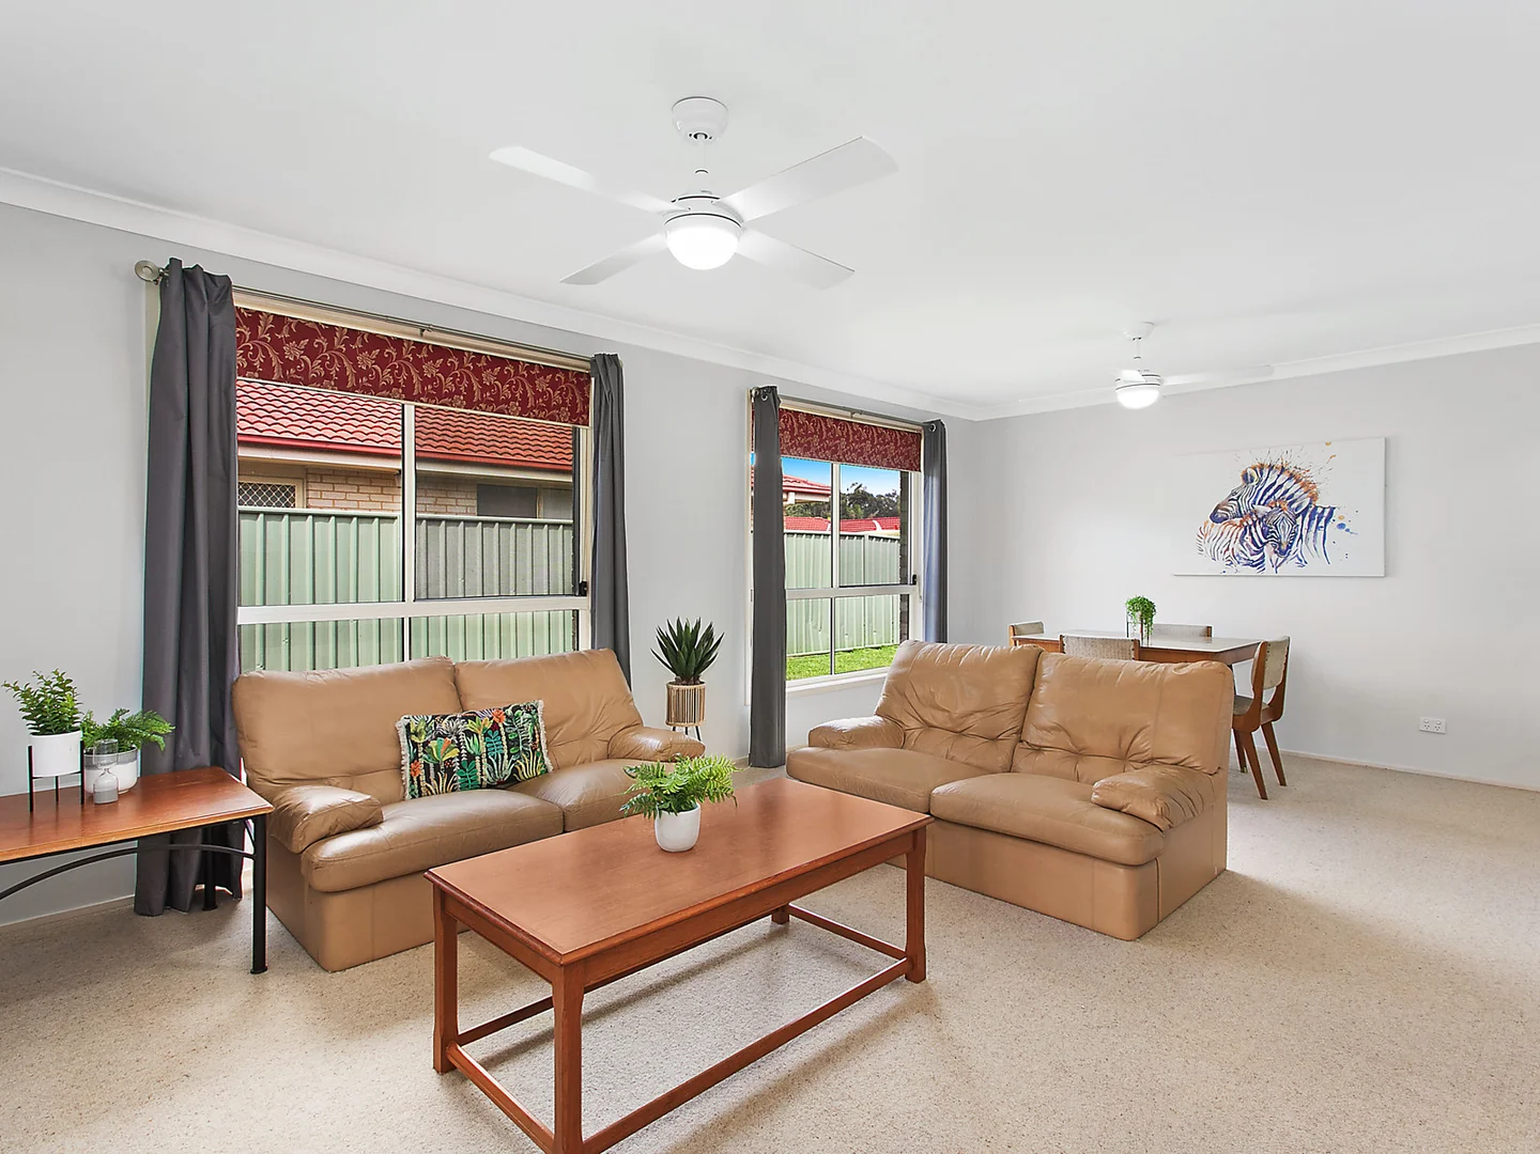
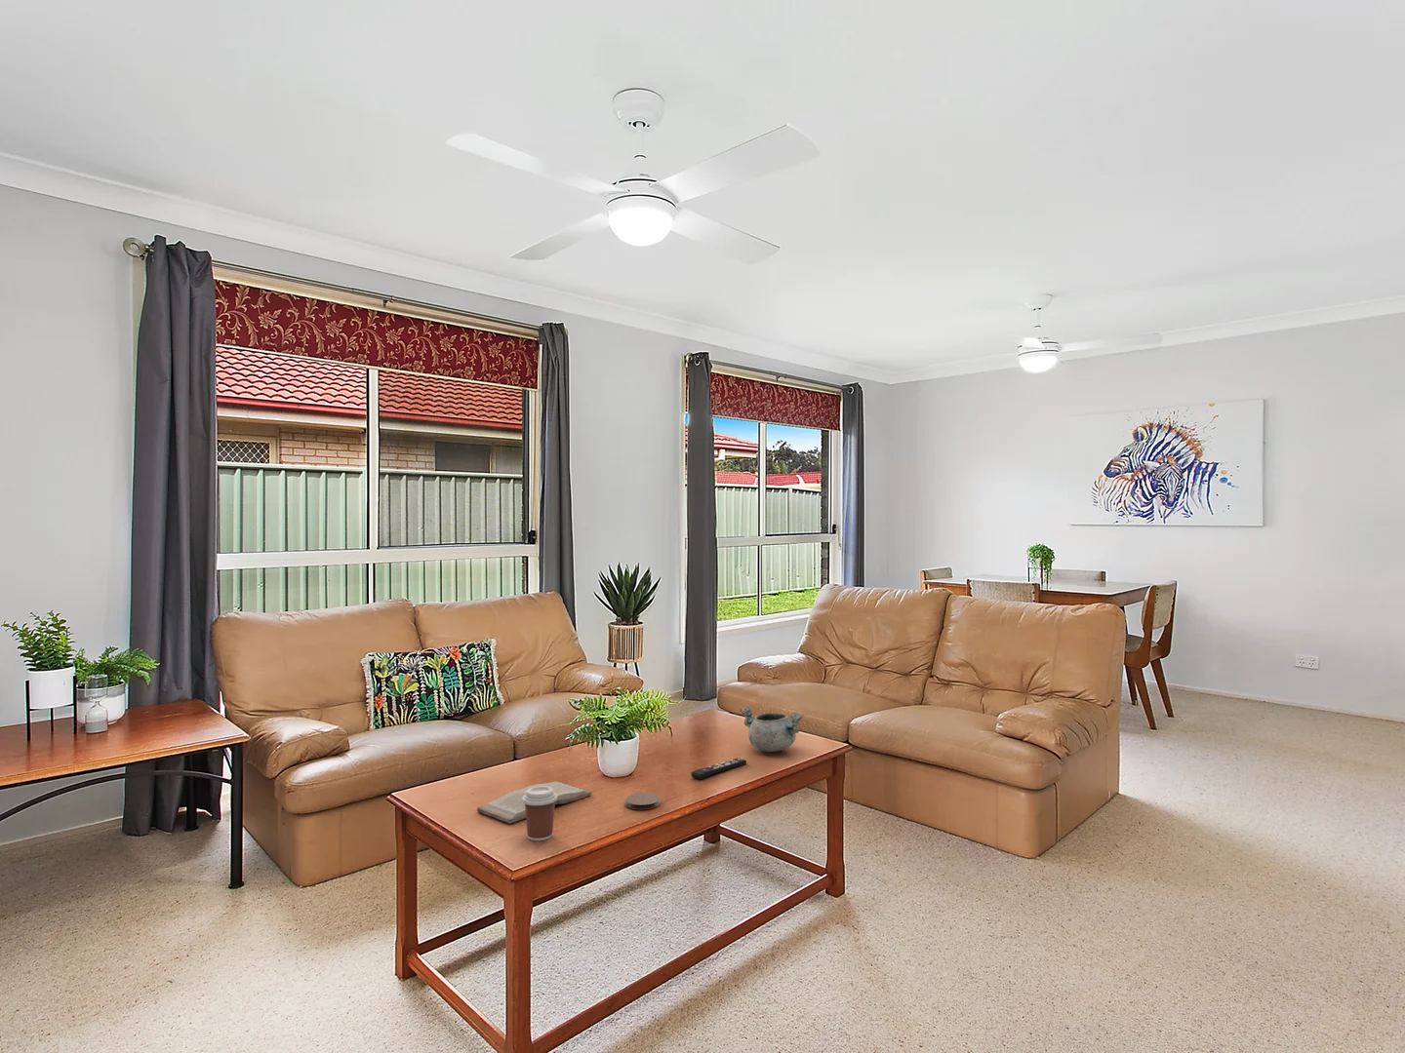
+ decorative bowl [739,706,804,753]
+ coaster [624,793,660,811]
+ remote control [690,758,748,780]
+ book [476,781,592,824]
+ coffee cup [522,785,558,842]
